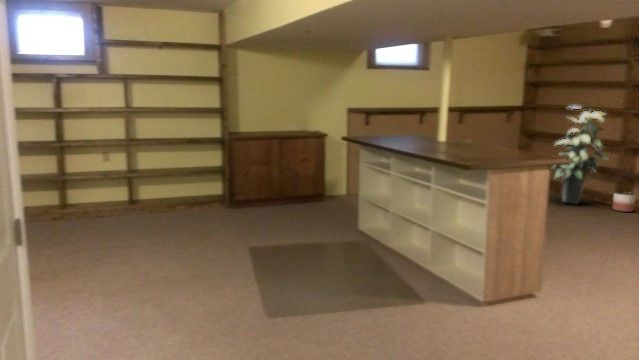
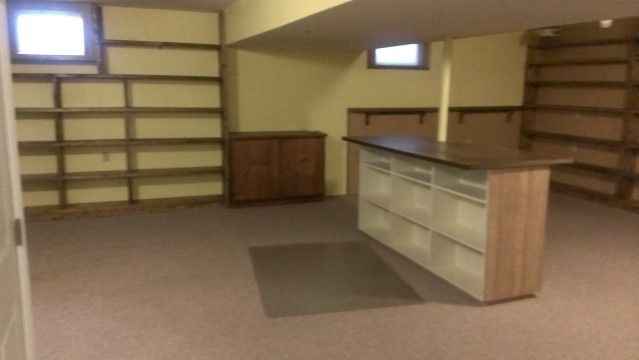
- indoor plant [551,105,611,205]
- planter [611,191,637,213]
